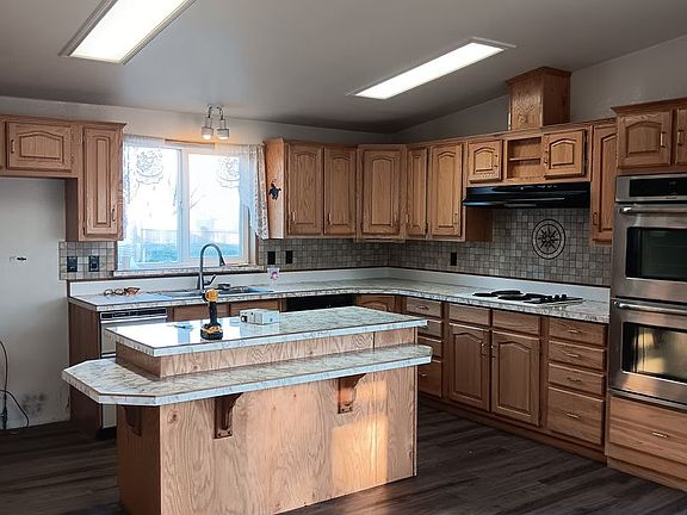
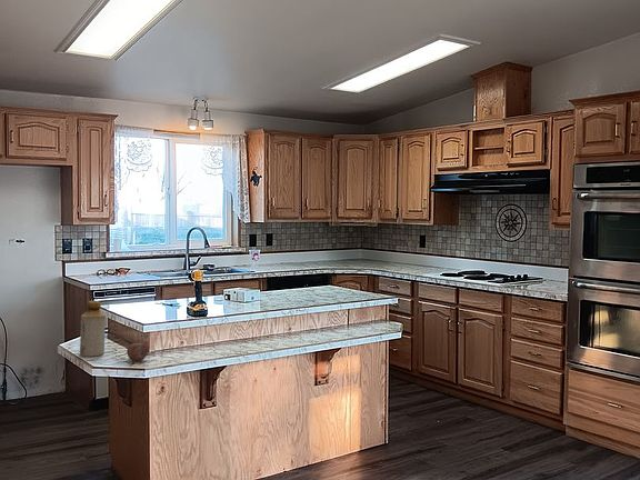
+ apple [126,342,149,362]
+ bottle [79,300,107,358]
